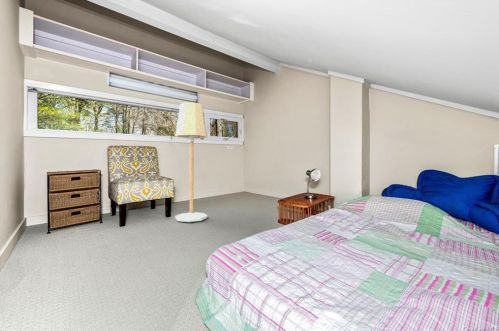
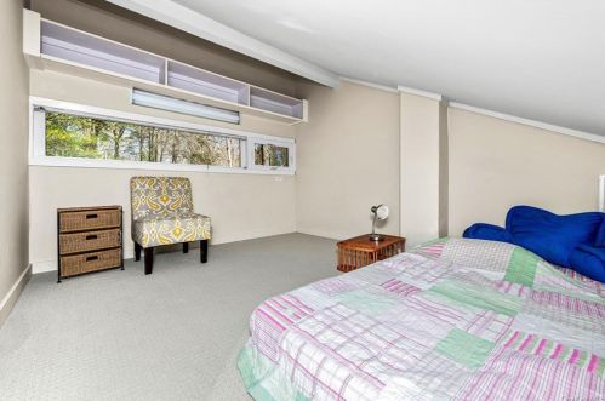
- floor lamp [174,102,208,223]
